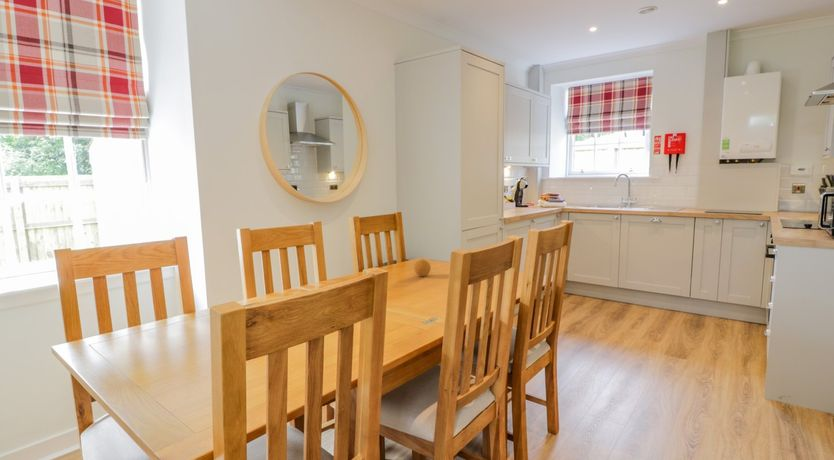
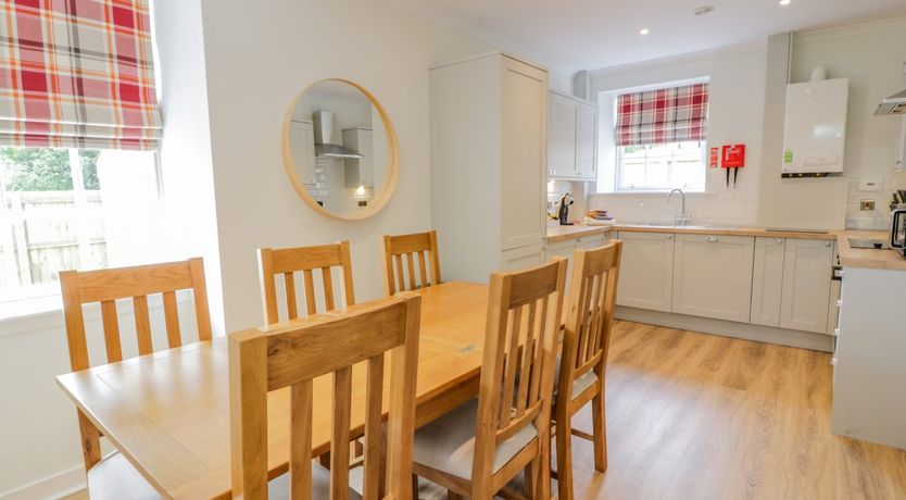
- fruit [413,258,432,277]
